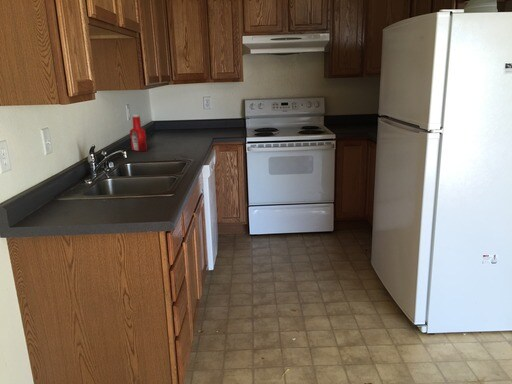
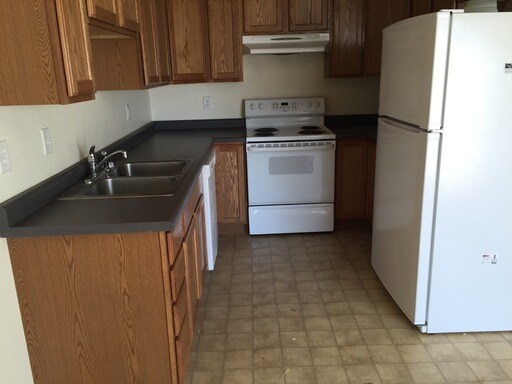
- soap bottle [129,113,148,153]
